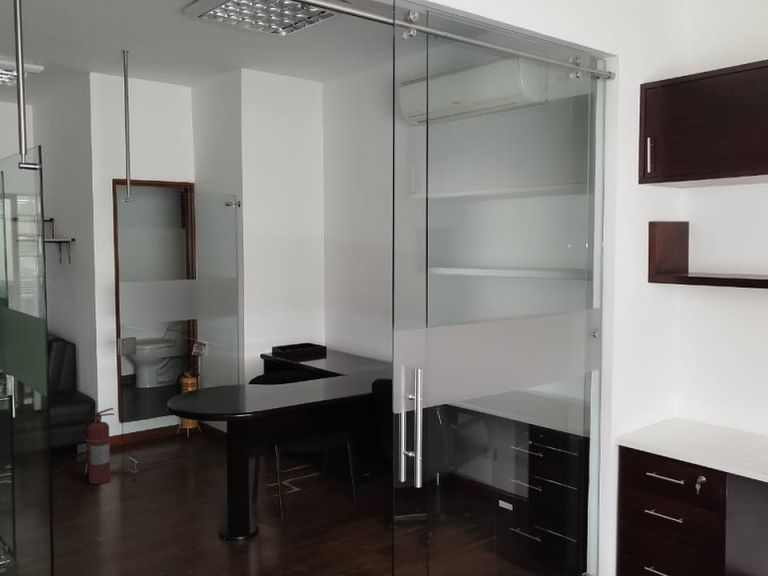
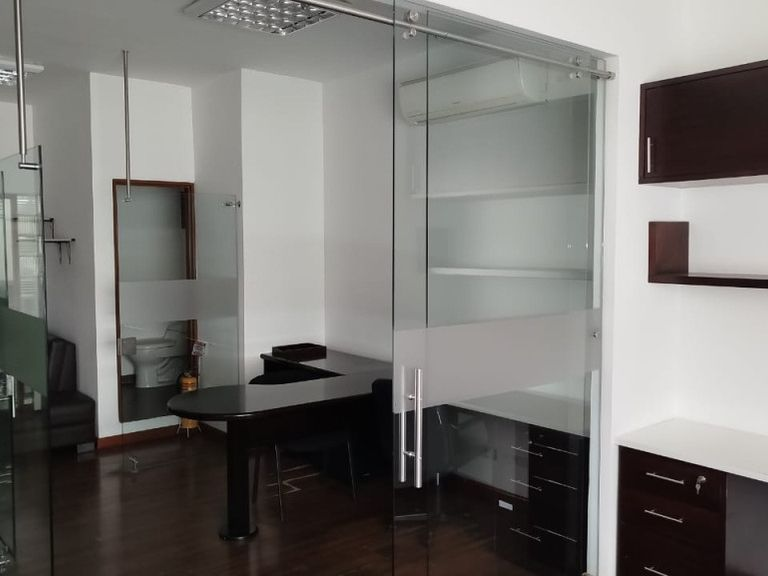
- fire extinguisher [84,407,115,485]
